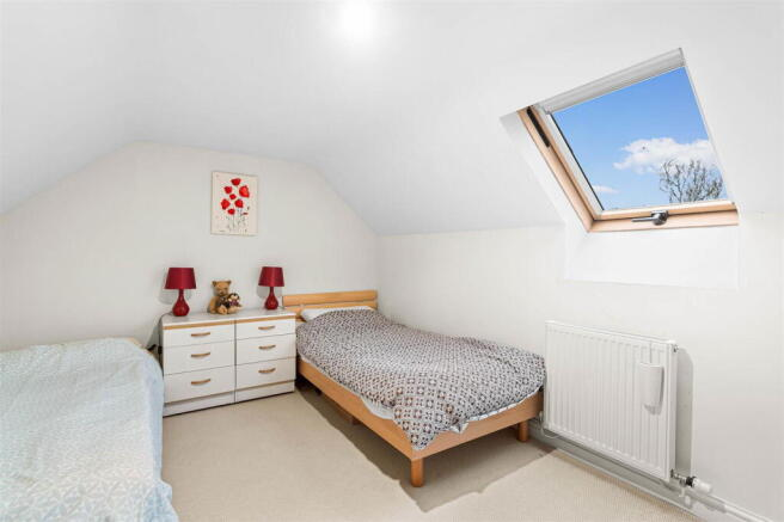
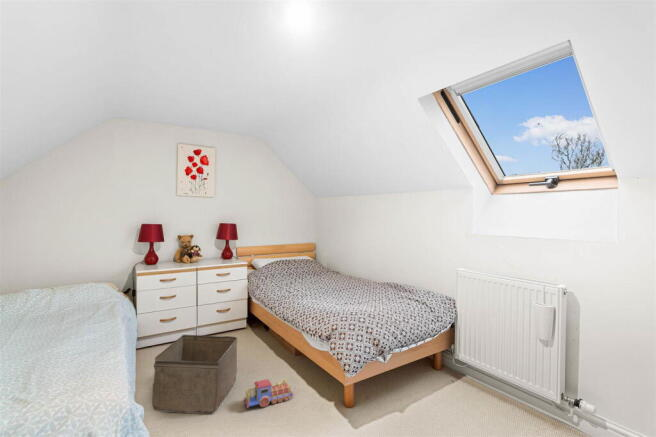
+ toy train [243,377,294,409]
+ storage bin [151,334,239,415]
